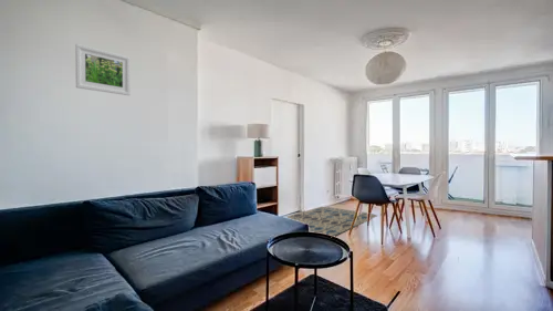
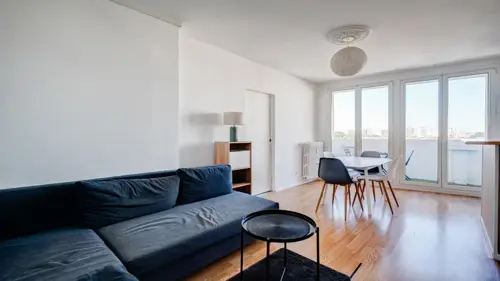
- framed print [74,43,132,96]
- rug [285,206,378,237]
